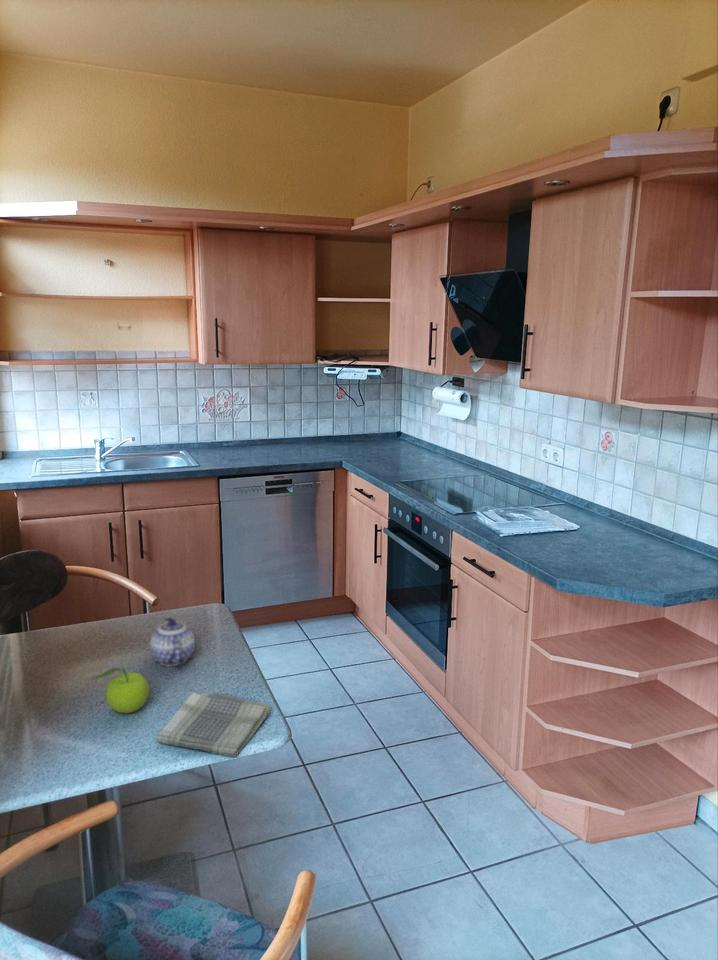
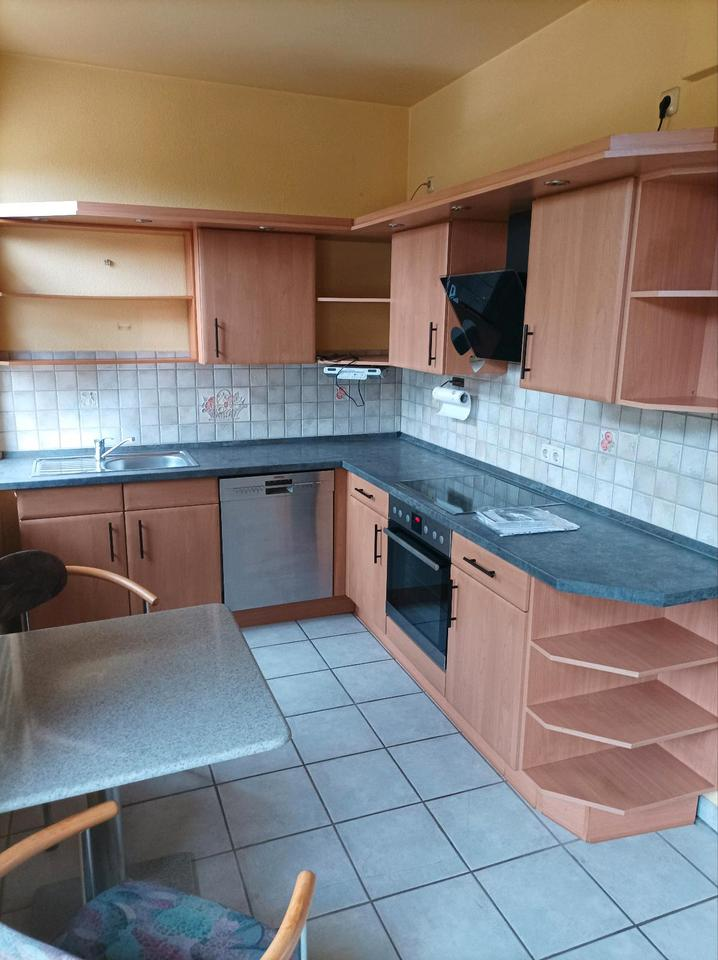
- fruit [88,667,150,714]
- teapot [149,615,196,667]
- dish towel [155,691,272,758]
